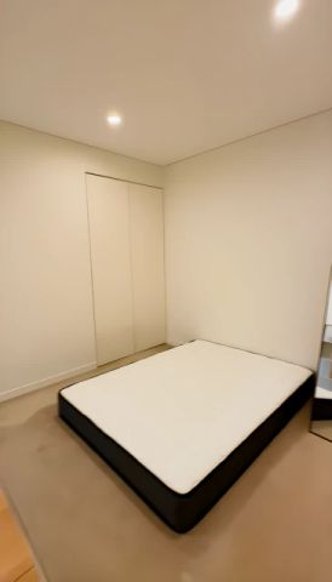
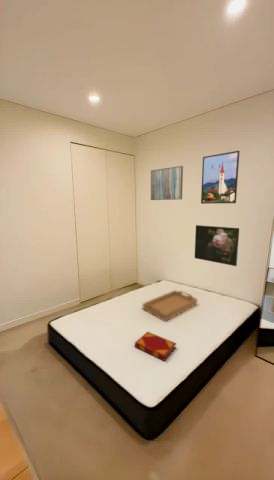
+ wall art [150,165,184,201]
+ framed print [194,224,240,267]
+ hardback book [134,331,177,362]
+ serving tray [142,289,198,322]
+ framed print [200,150,241,205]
